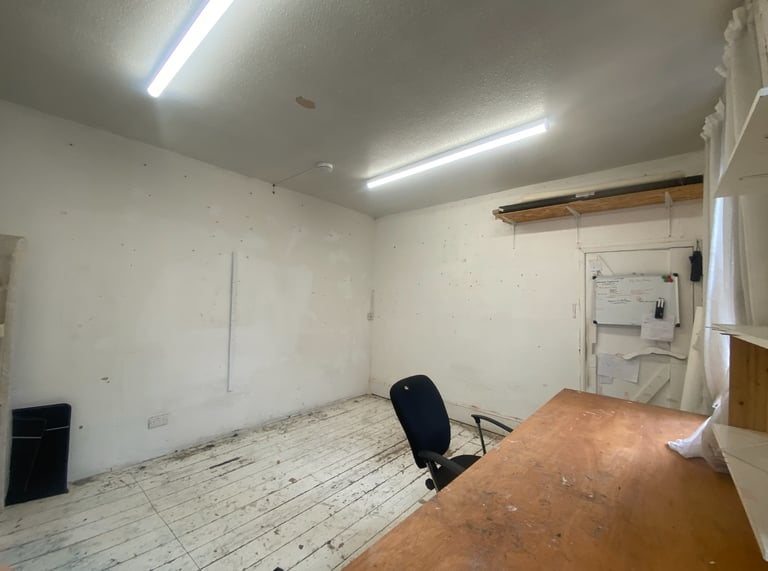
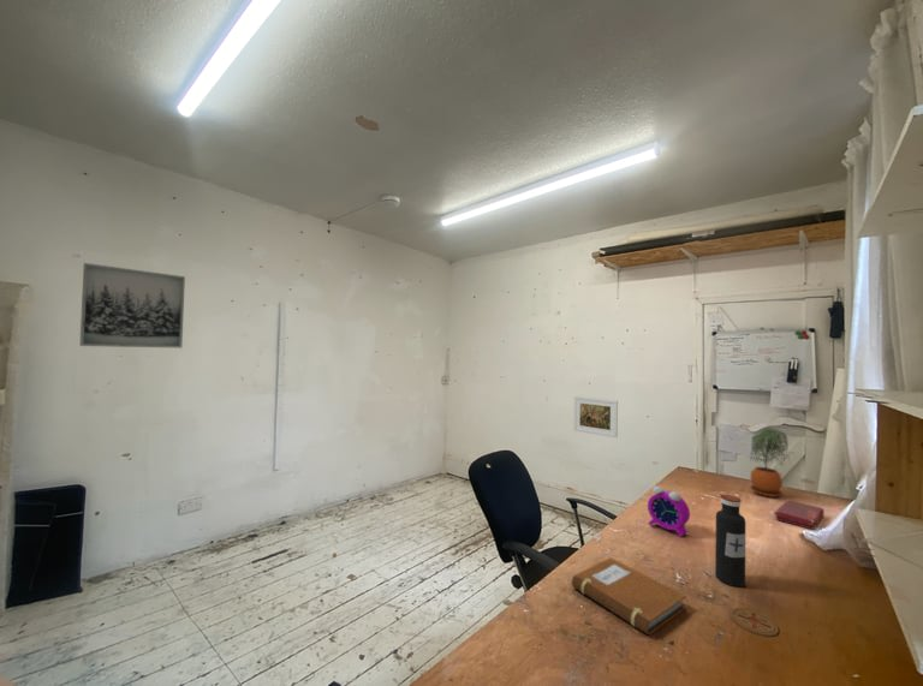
+ coaster [730,607,780,638]
+ wall art [78,262,186,350]
+ book [773,499,826,531]
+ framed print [572,395,619,439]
+ potted plant [749,428,791,499]
+ alarm clock [647,481,691,538]
+ notebook [571,556,687,637]
+ water bottle [714,494,746,587]
